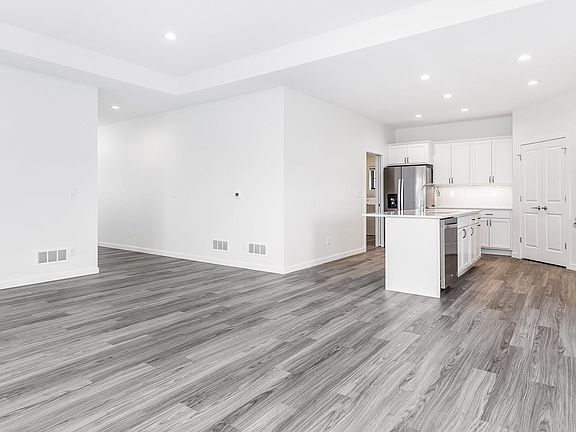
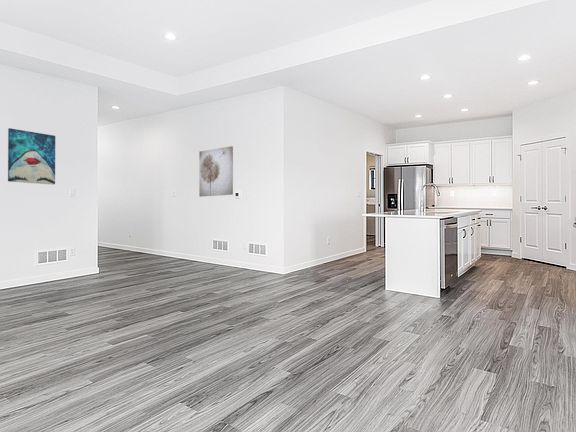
+ wall art [198,145,234,197]
+ wall art [7,127,56,186]
